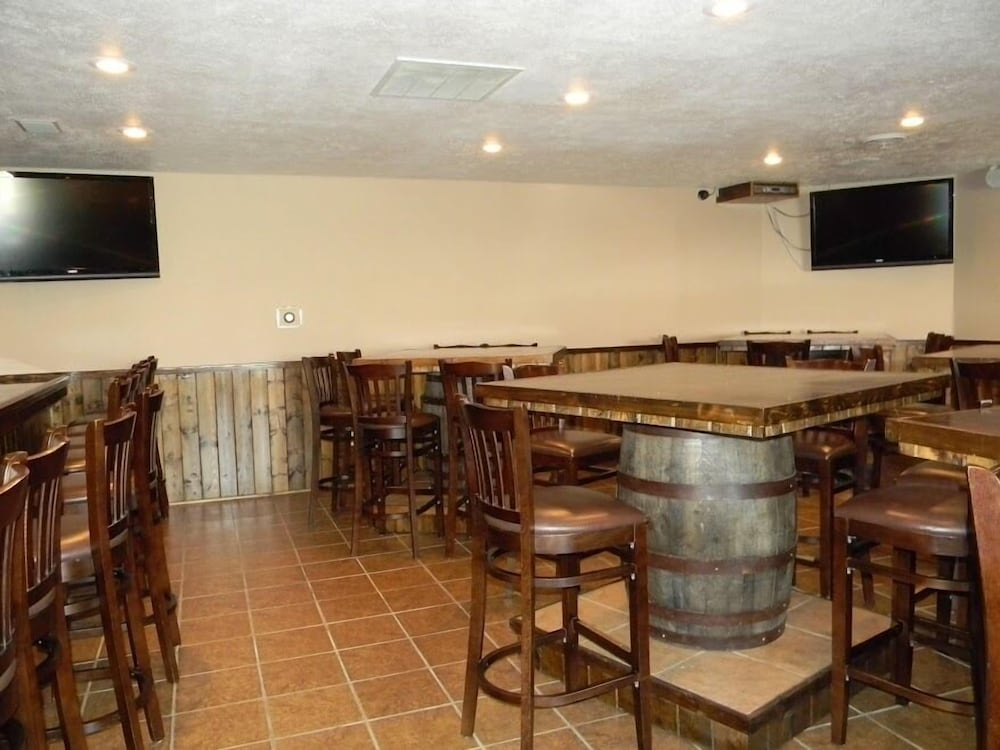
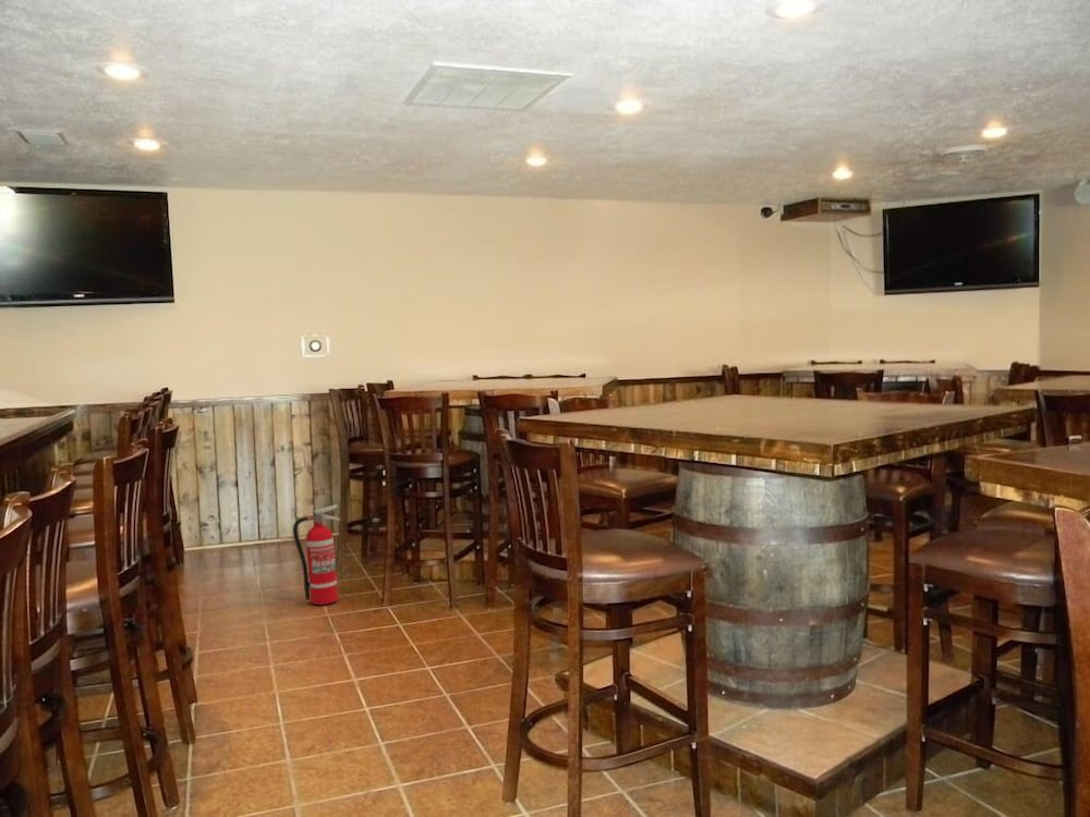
+ fire extinguisher [292,503,341,606]
